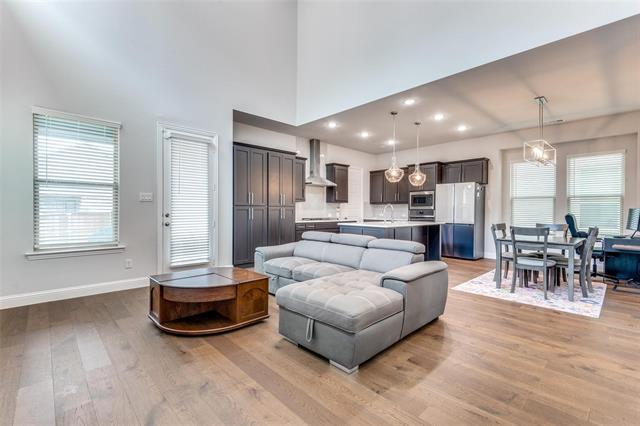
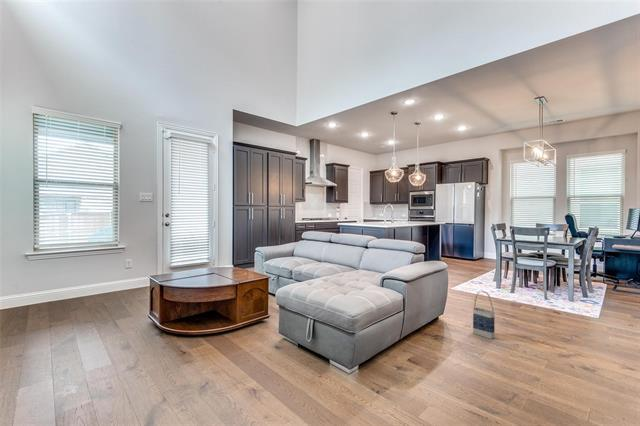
+ bag [472,290,496,340]
